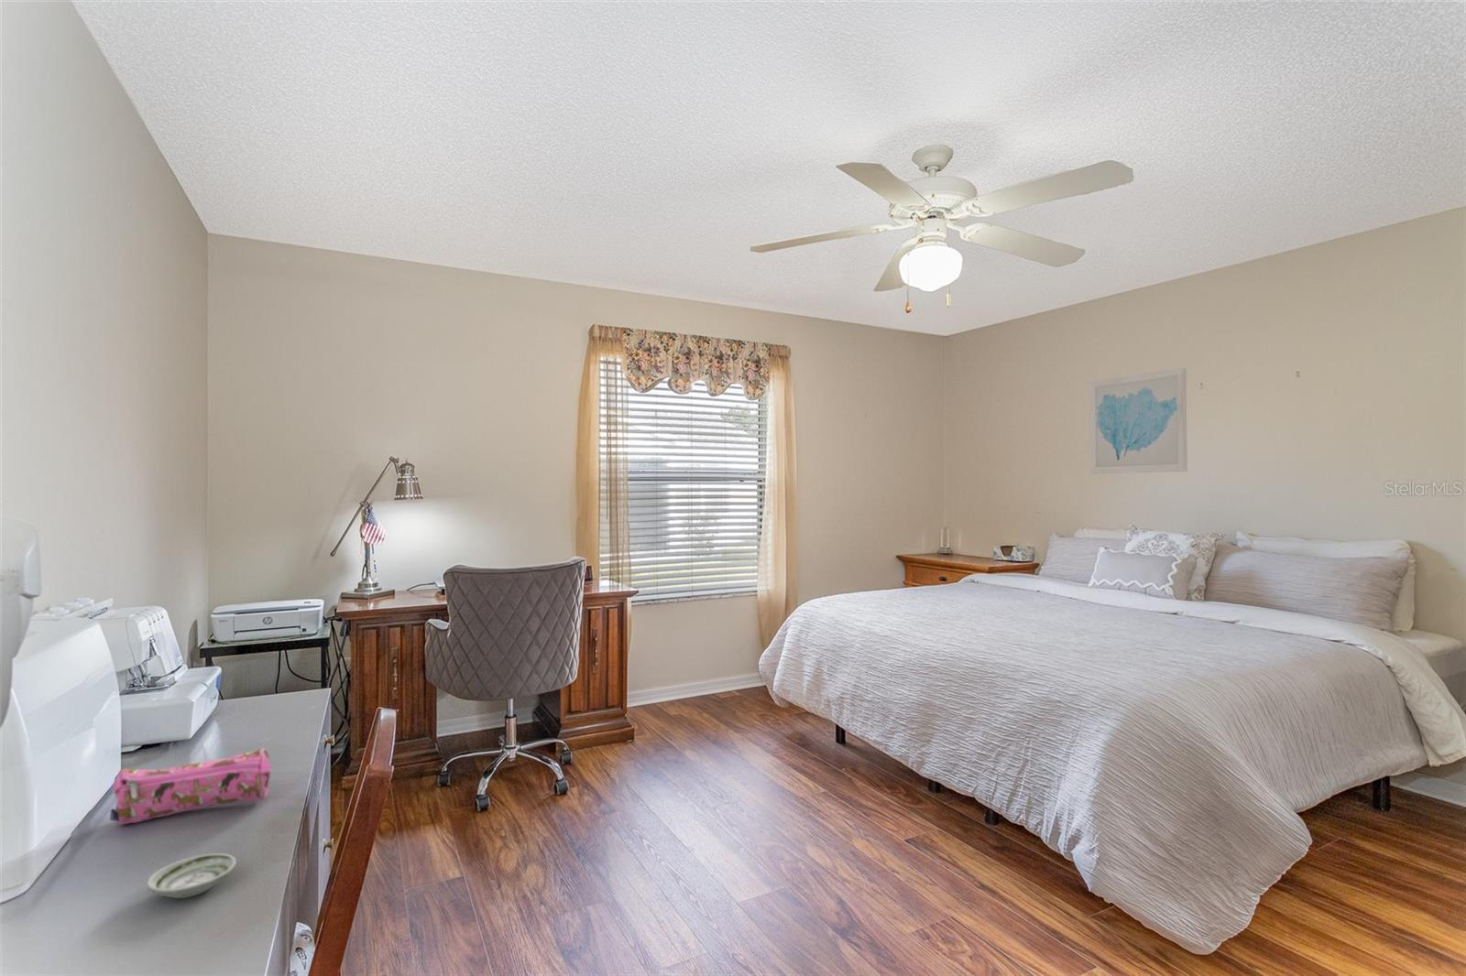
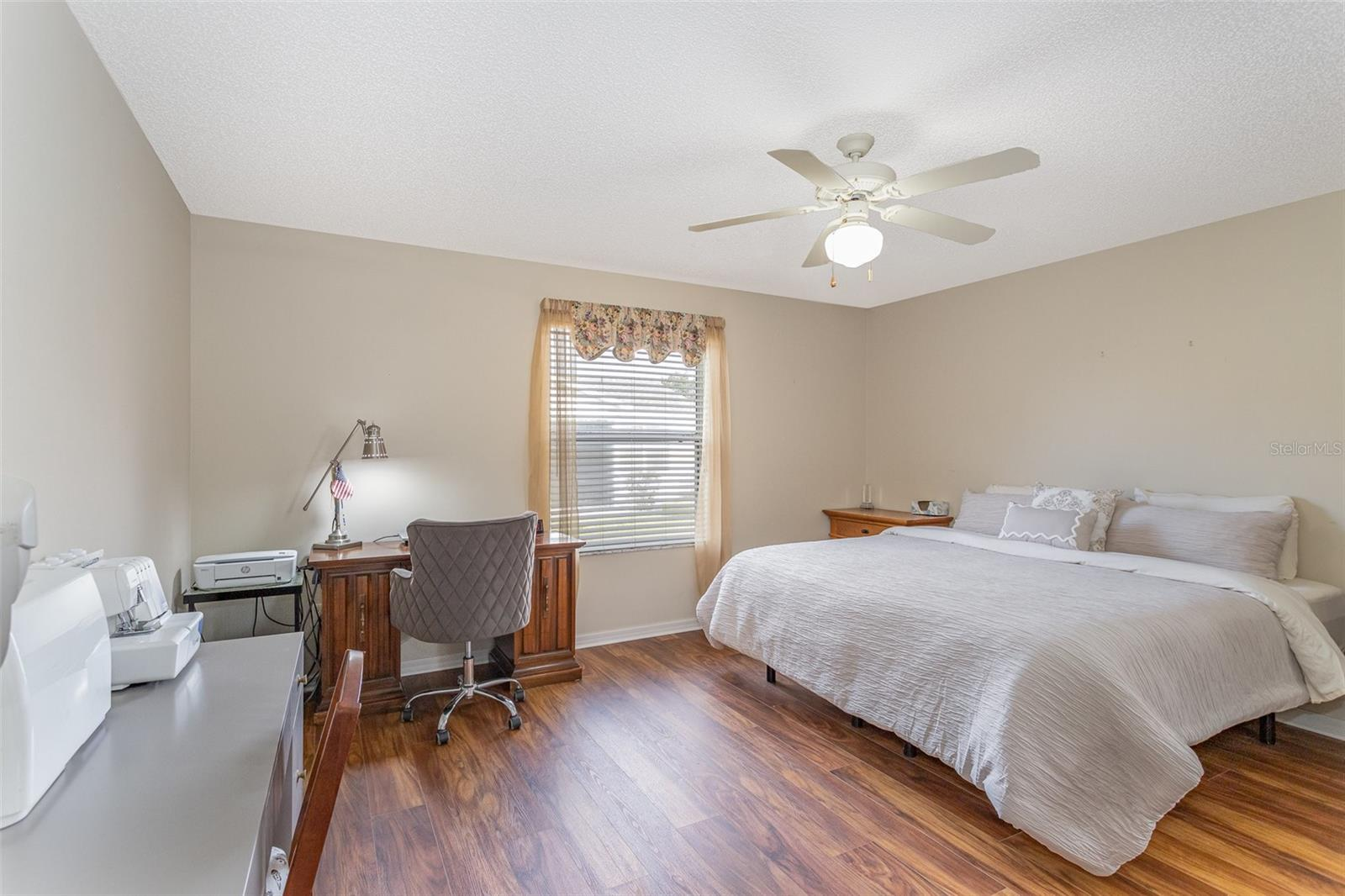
- pencil case [109,748,272,826]
- saucer [146,853,238,899]
- wall art [1089,366,1188,475]
